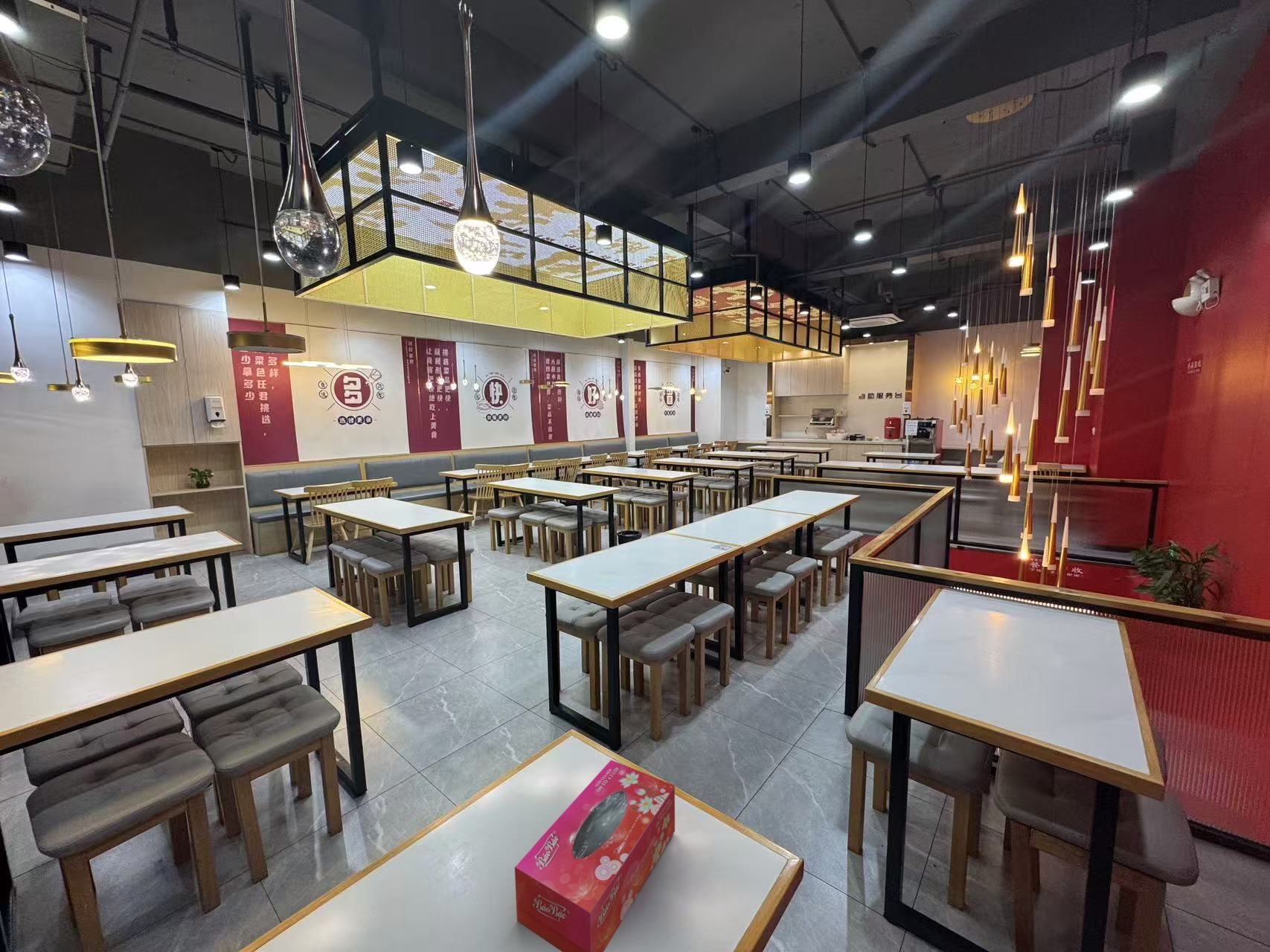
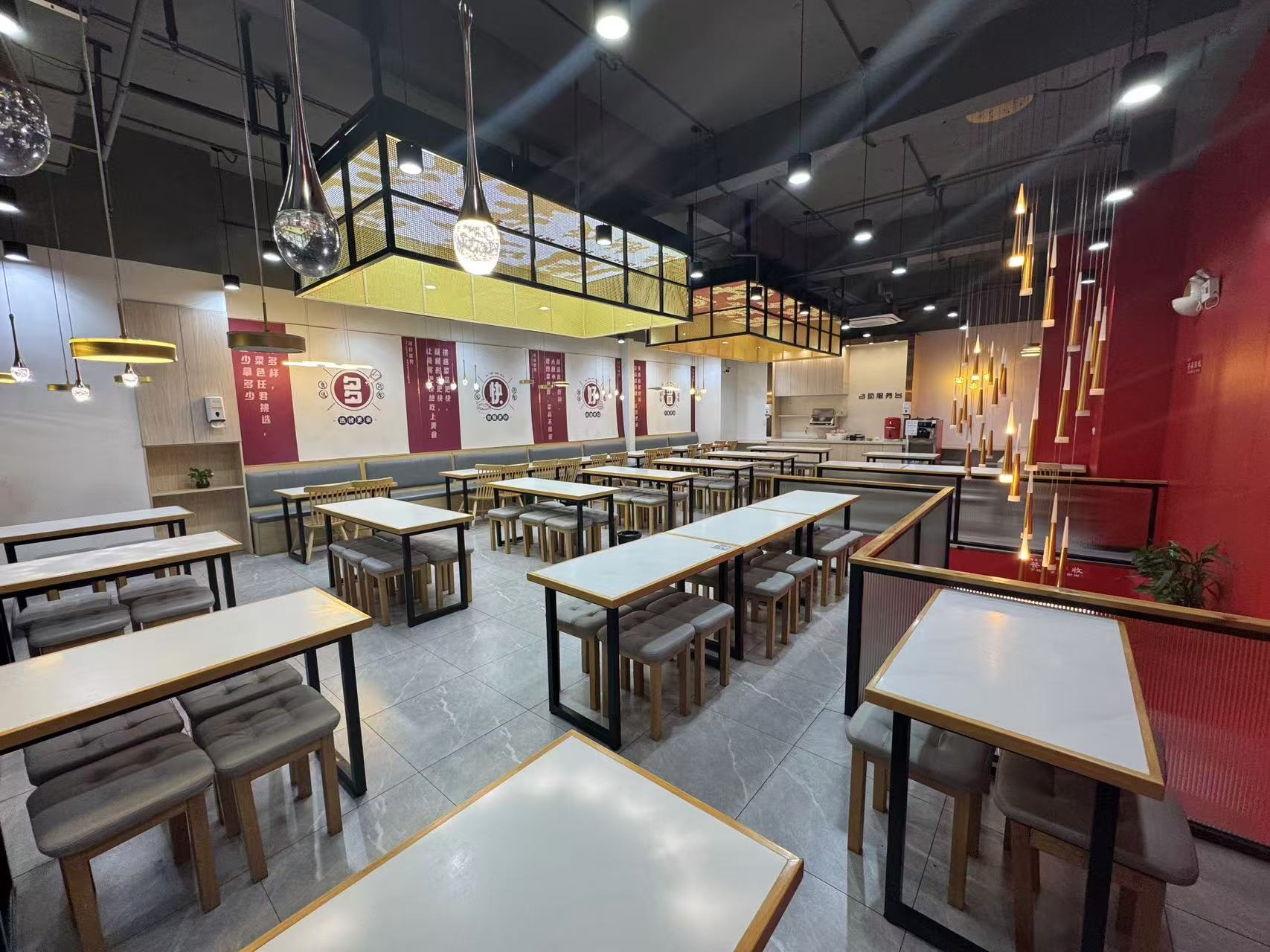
- tissue box [514,759,676,952]
